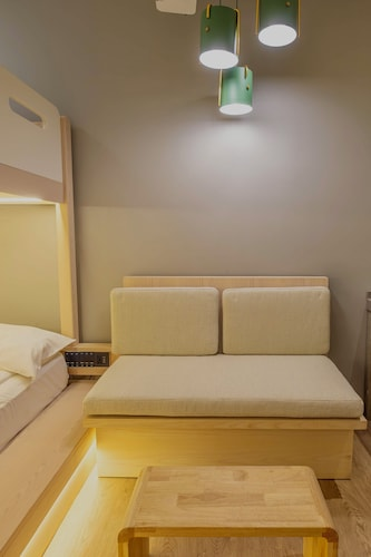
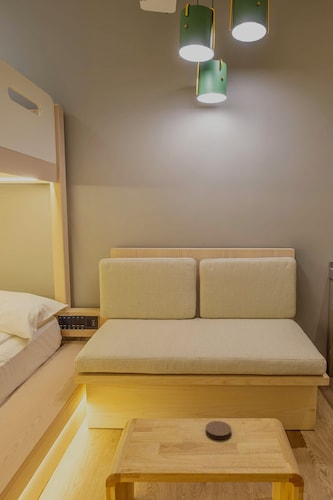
+ coaster [205,420,232,440]
